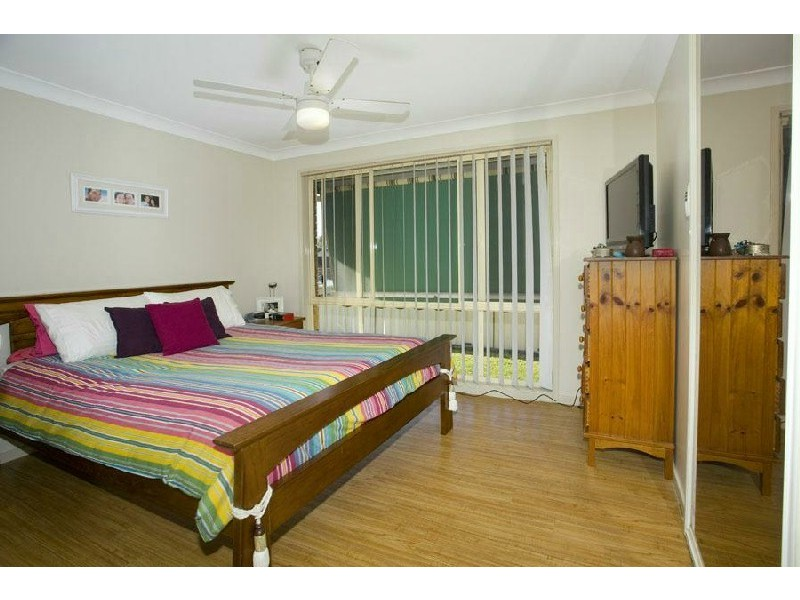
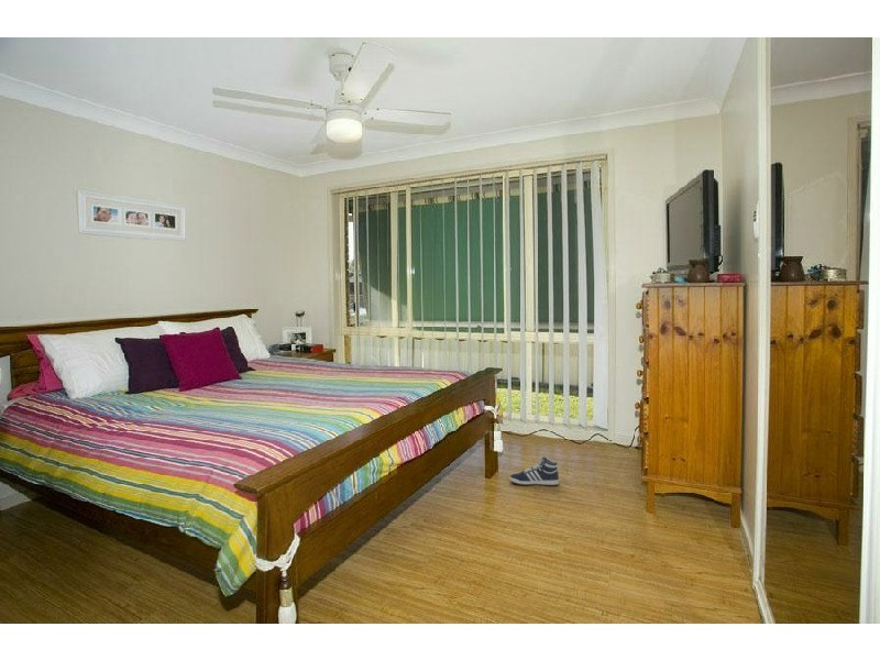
+ sneaker [508,455,560,486]
